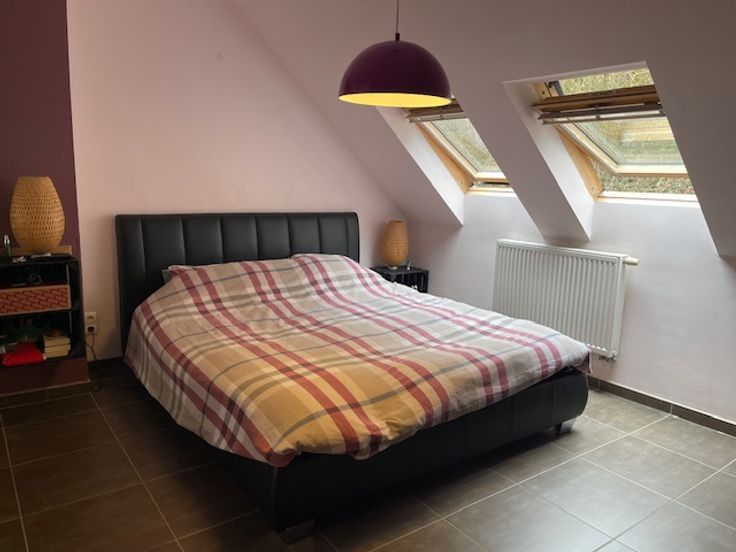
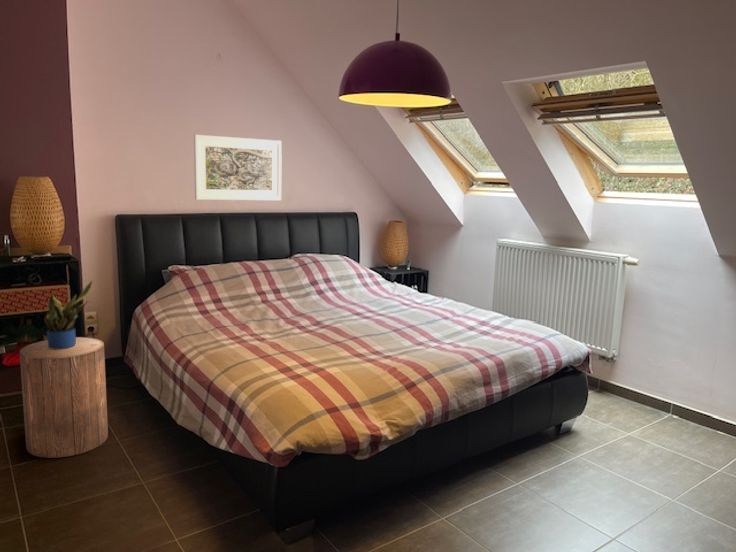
+ potted plant [44,280,93,349]
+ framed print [193,134,283,201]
+ stool [19,336,109,459]
